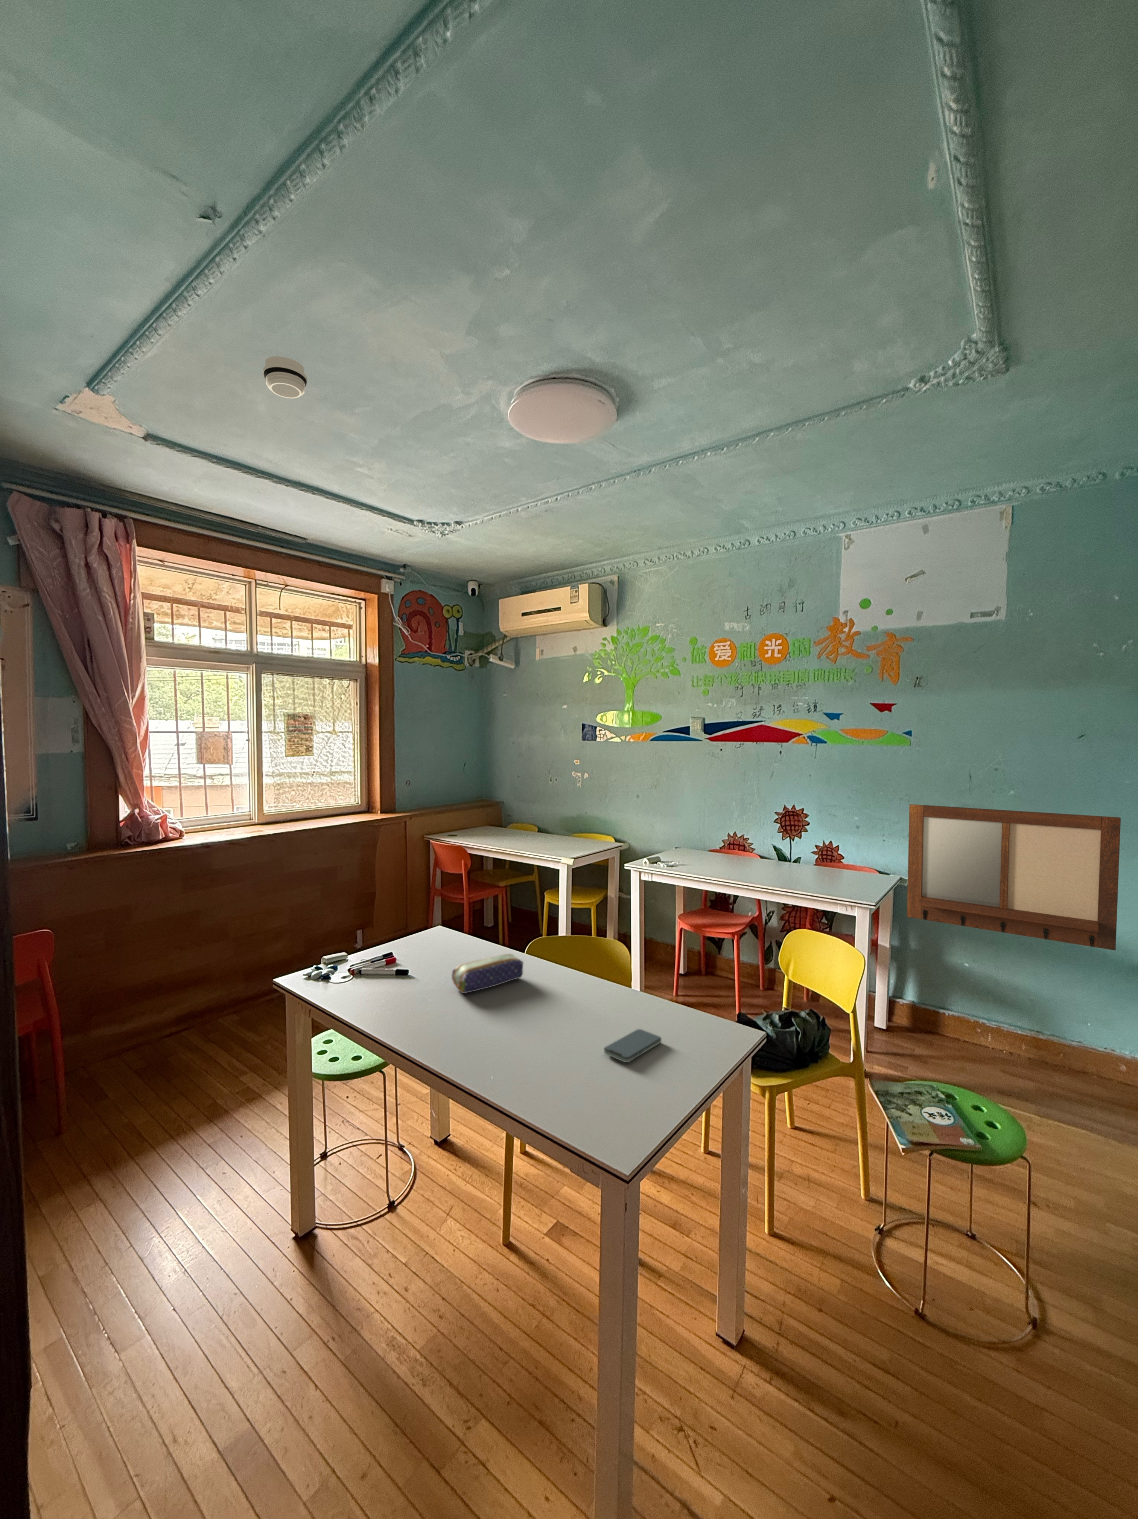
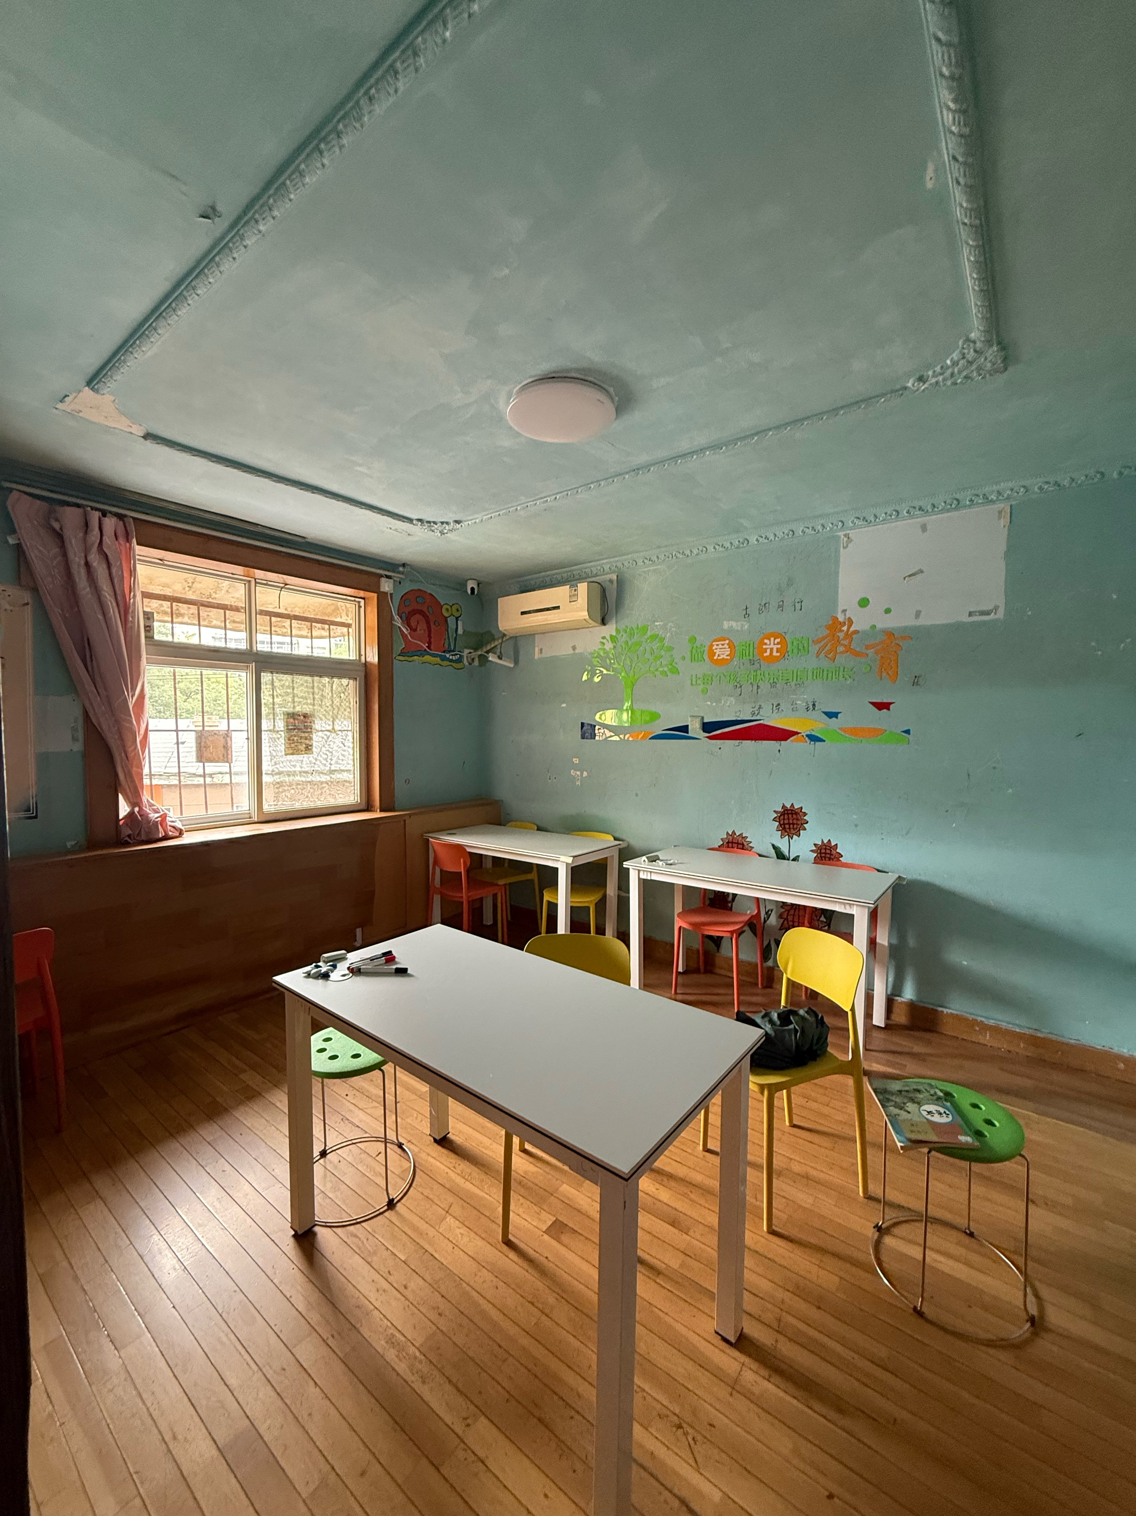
- smartphone [604,1029,661,1063]
- pencil case [451,953,524,994]
- writing board [906,804,1121,951]
- smoke detector [262,356,308,398]
